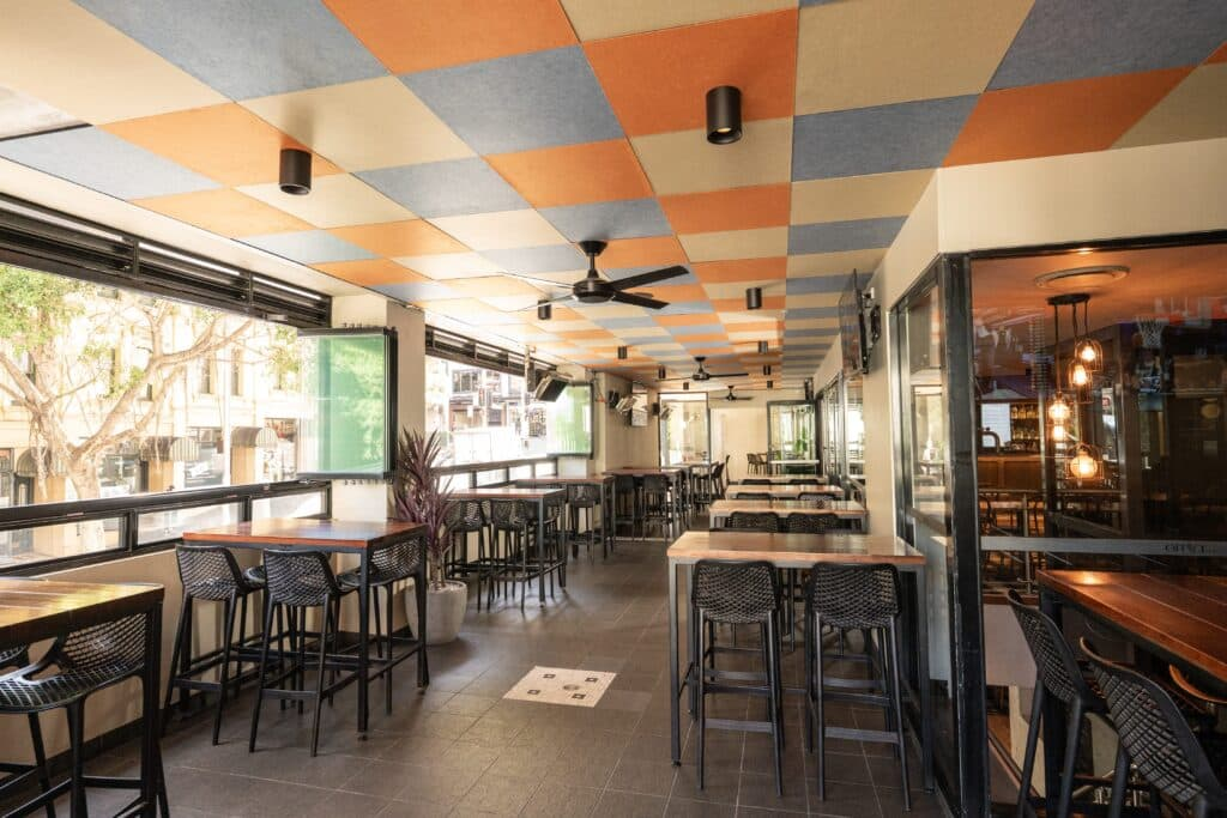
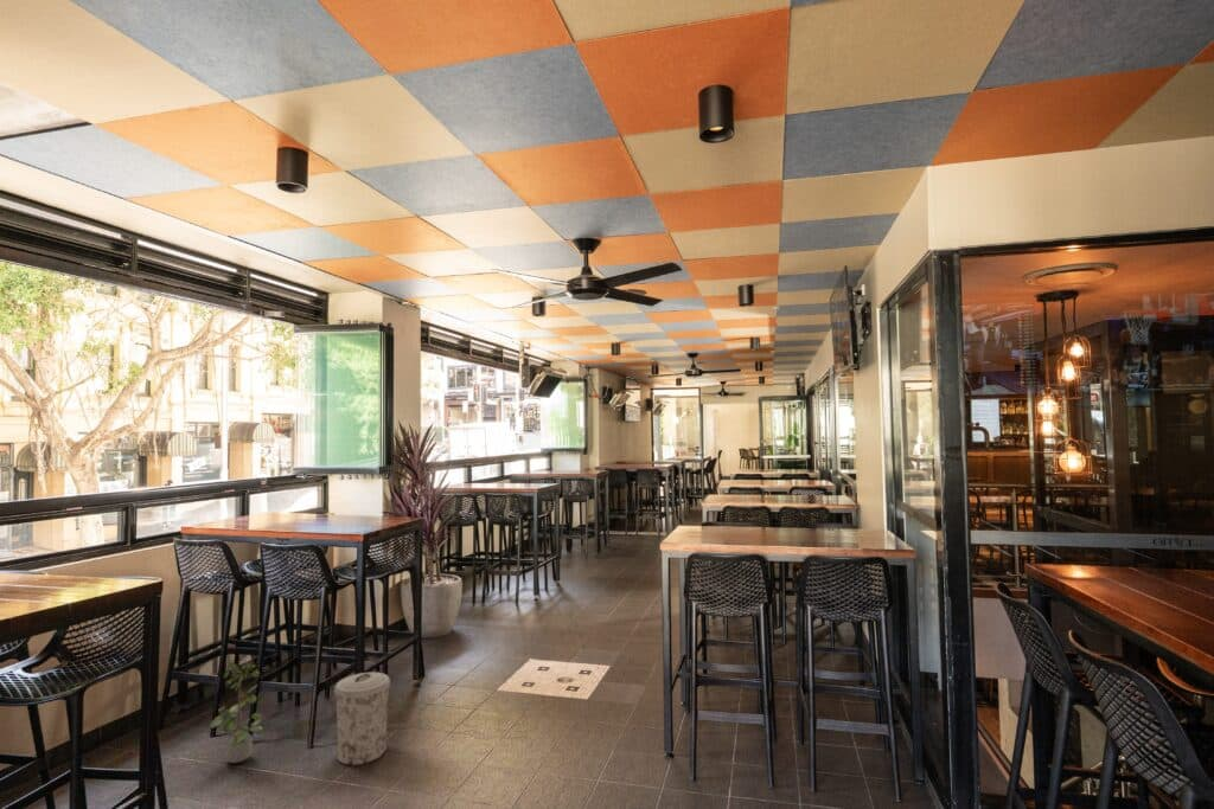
+ trash can [333,672,391,766]
+ potted plant [209,659,263,764]
